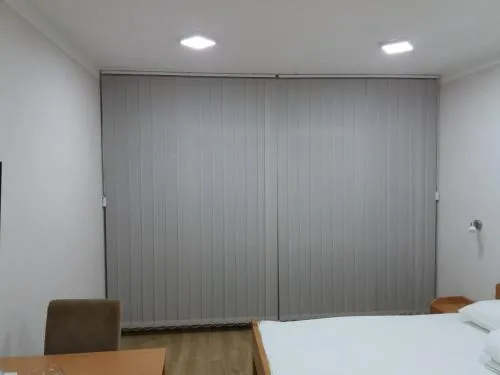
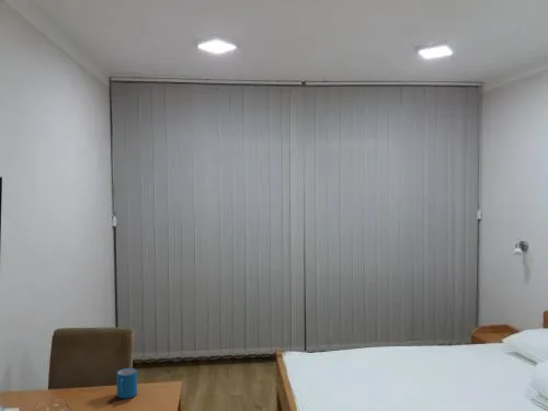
+ mug [116,367,138,399]
